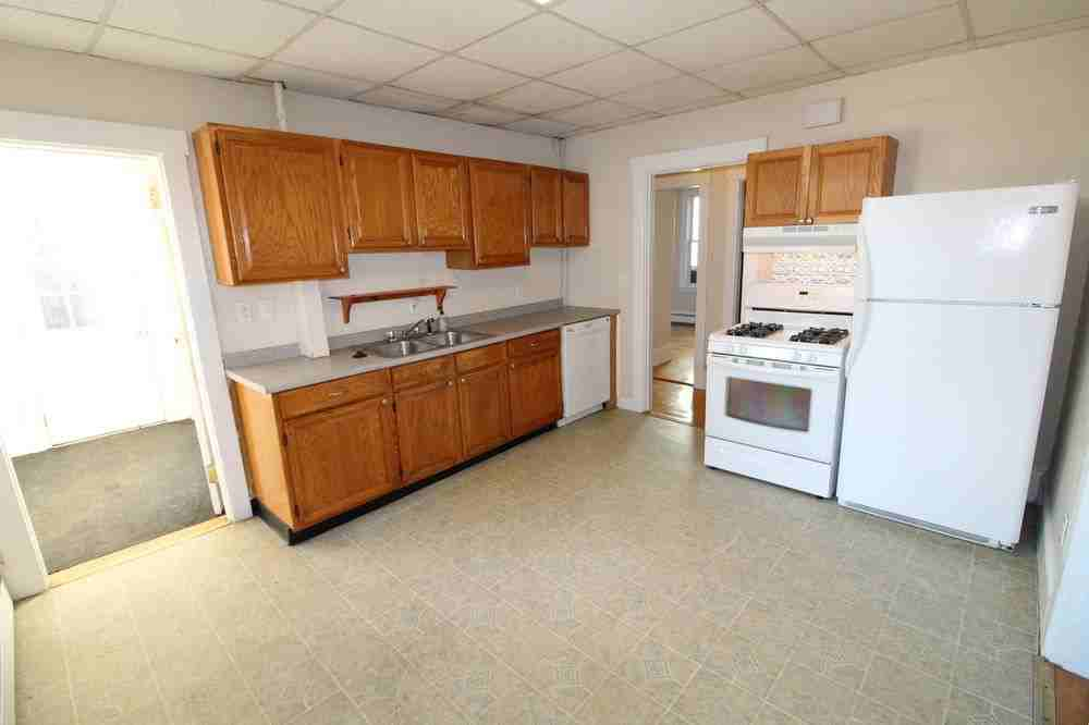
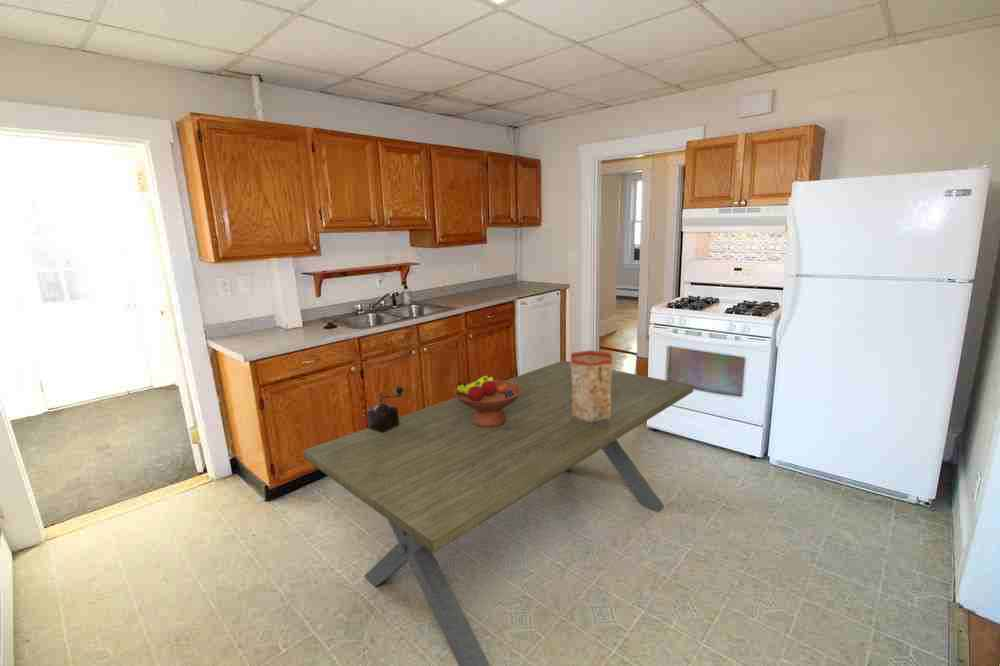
+ fruit bowl [453,375,523,427]
+ vase [570,349,613,426]
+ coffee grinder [365,385,405,433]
+ dining table [302,359,695,666]
